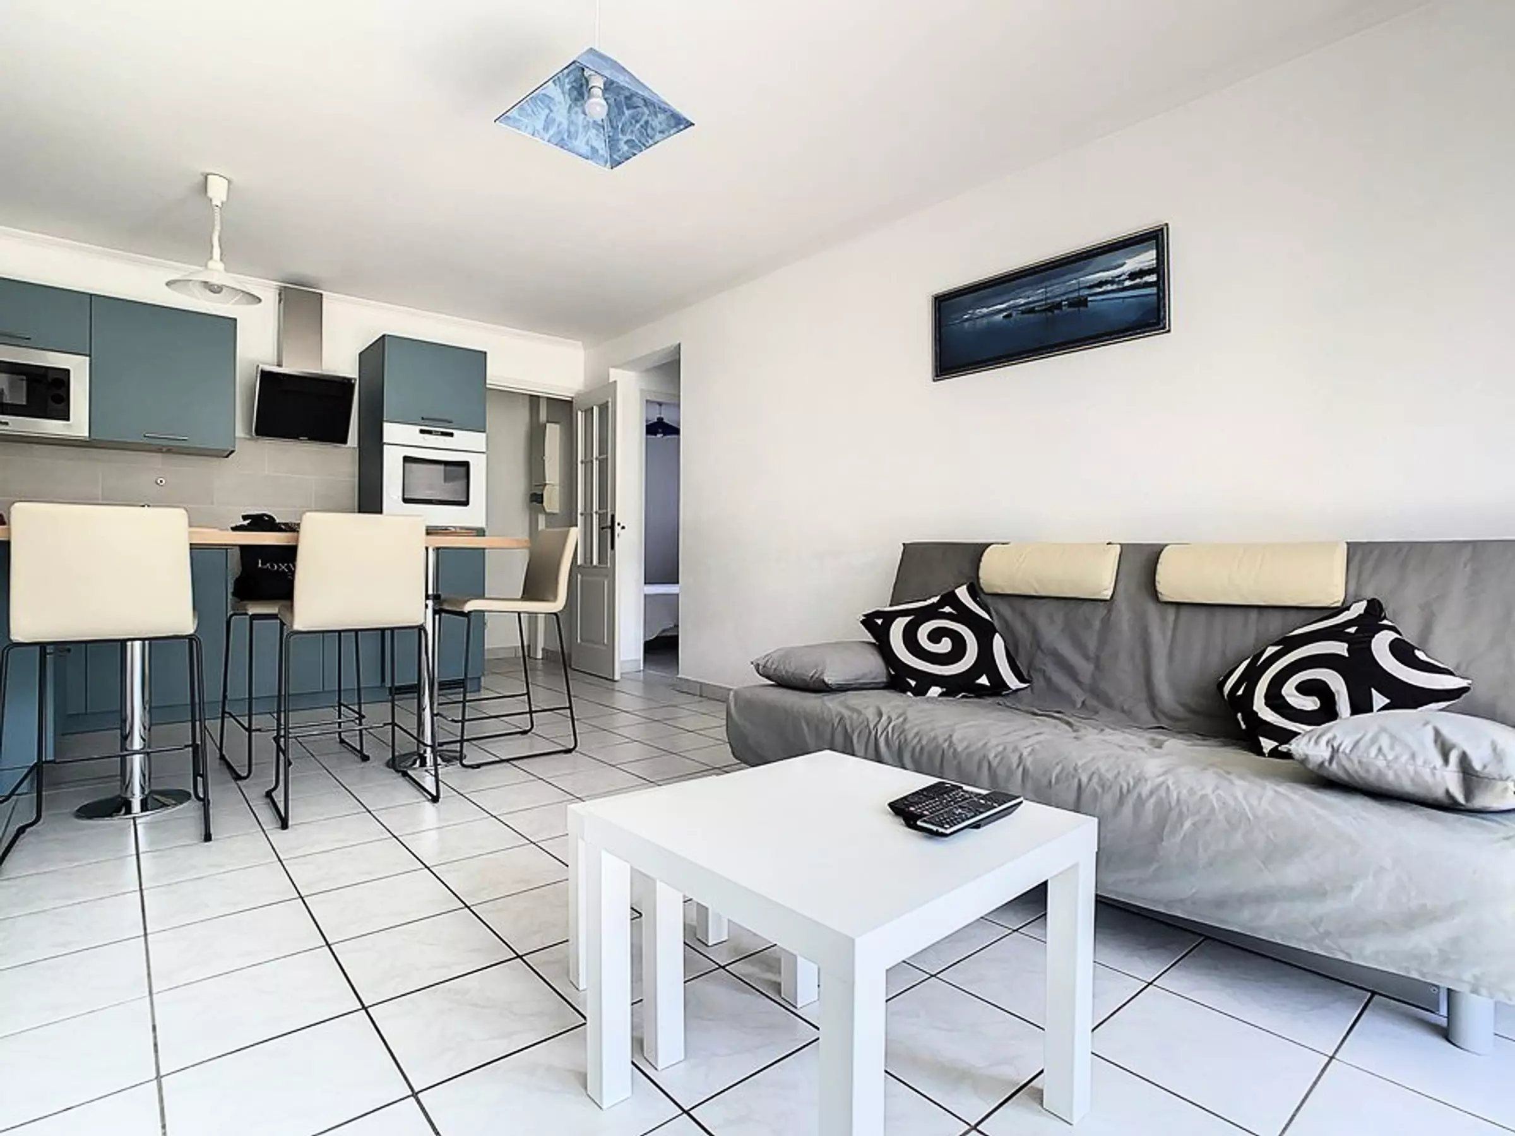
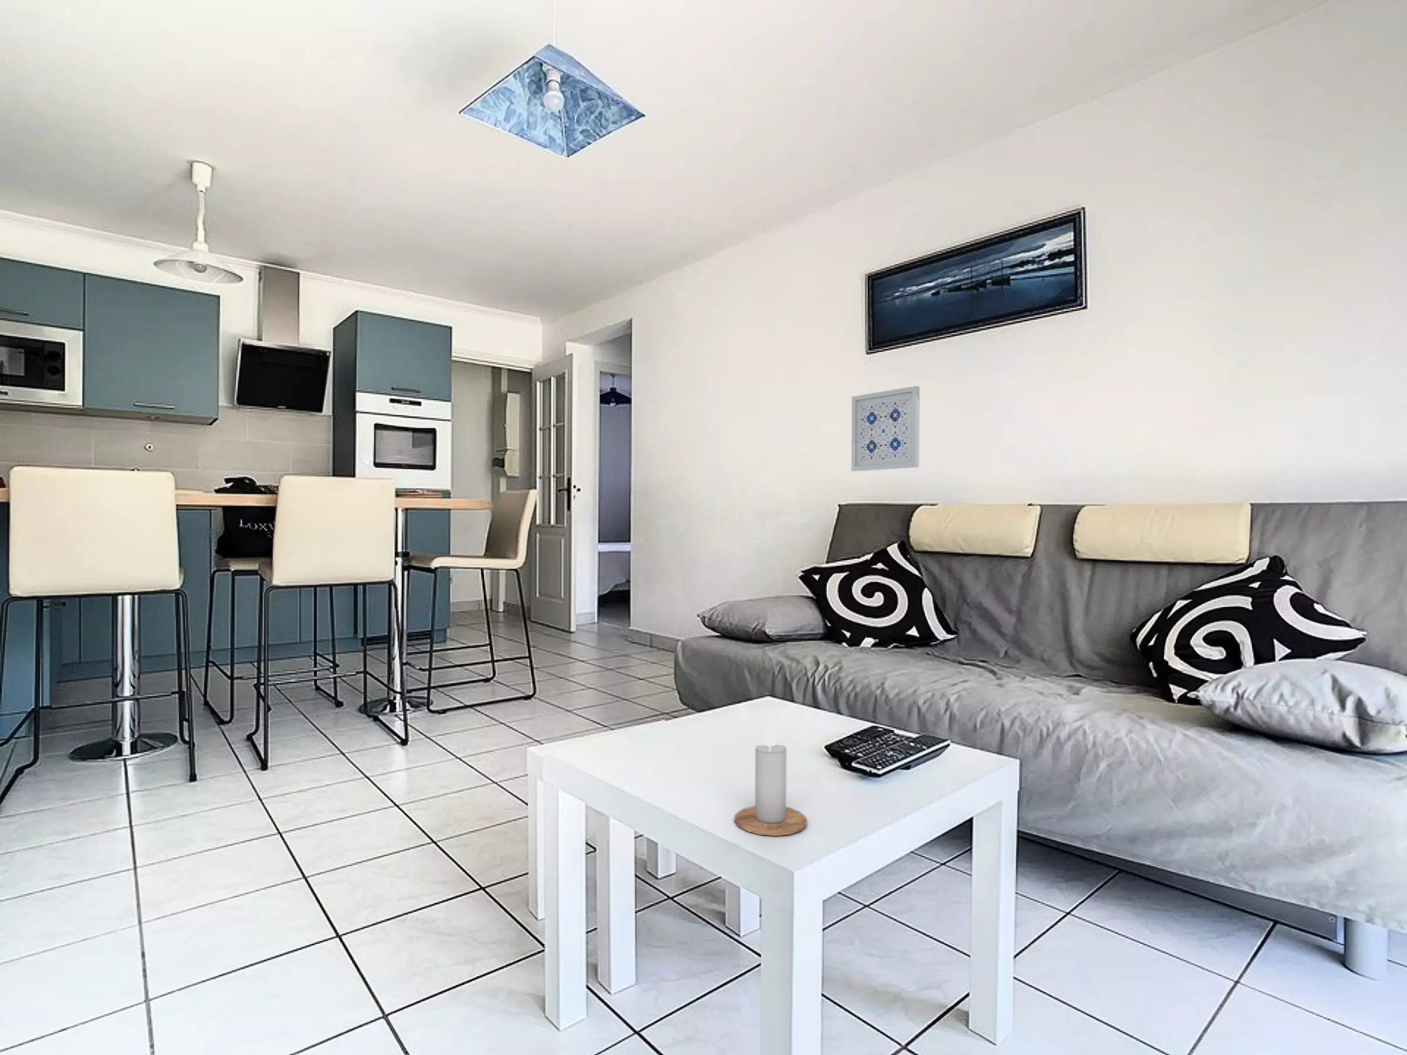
+ candle [735,716,808,837]
+ wall art [851,385,921,472]
